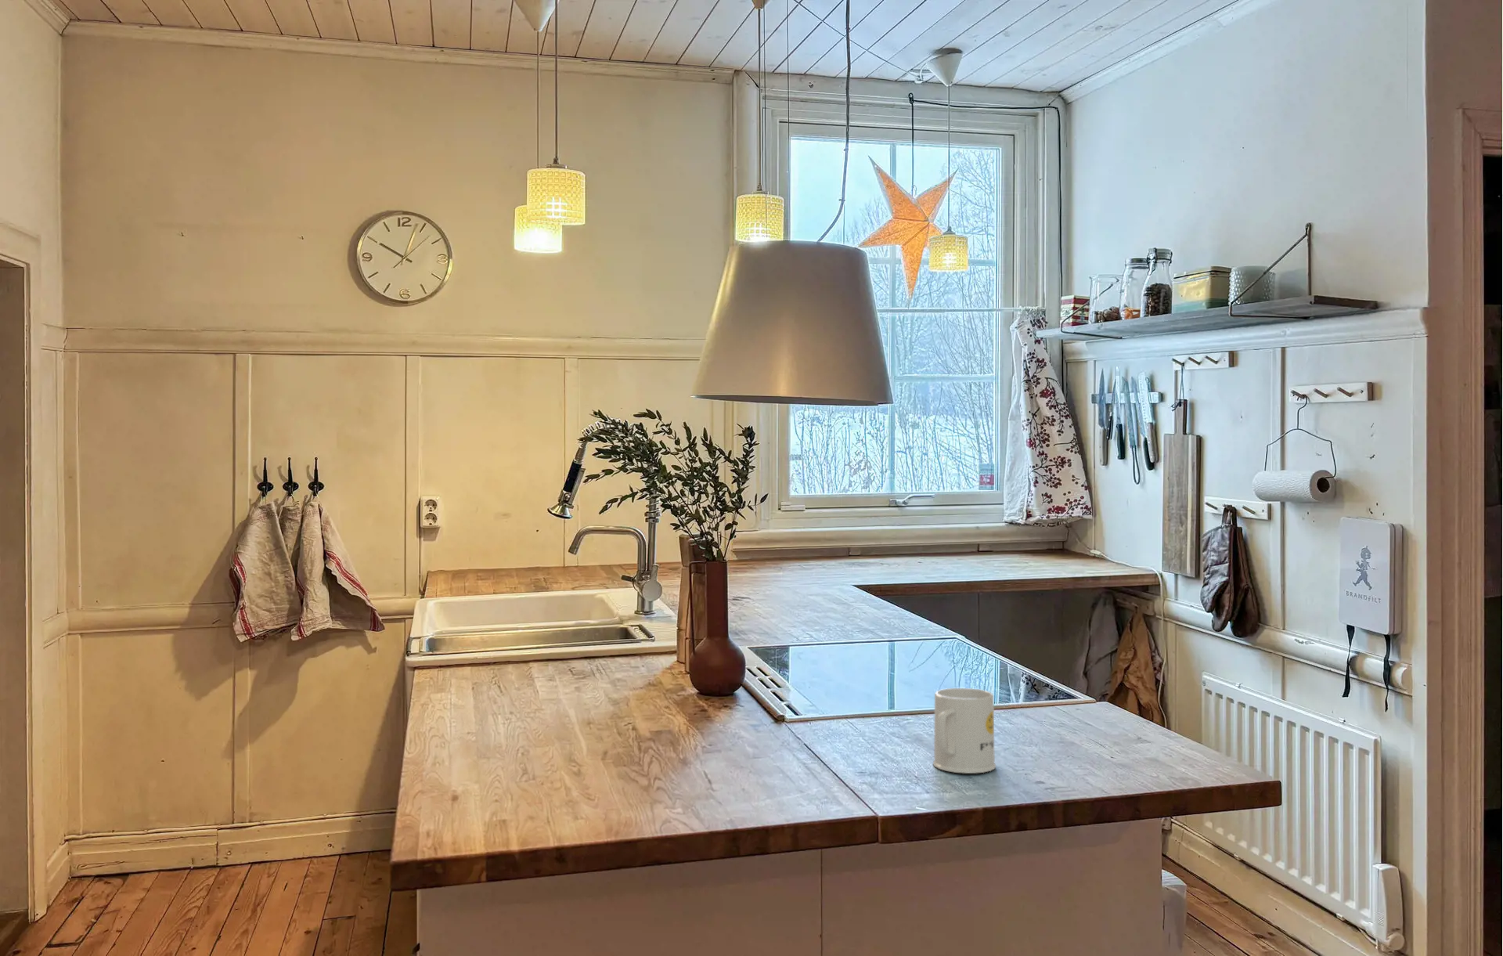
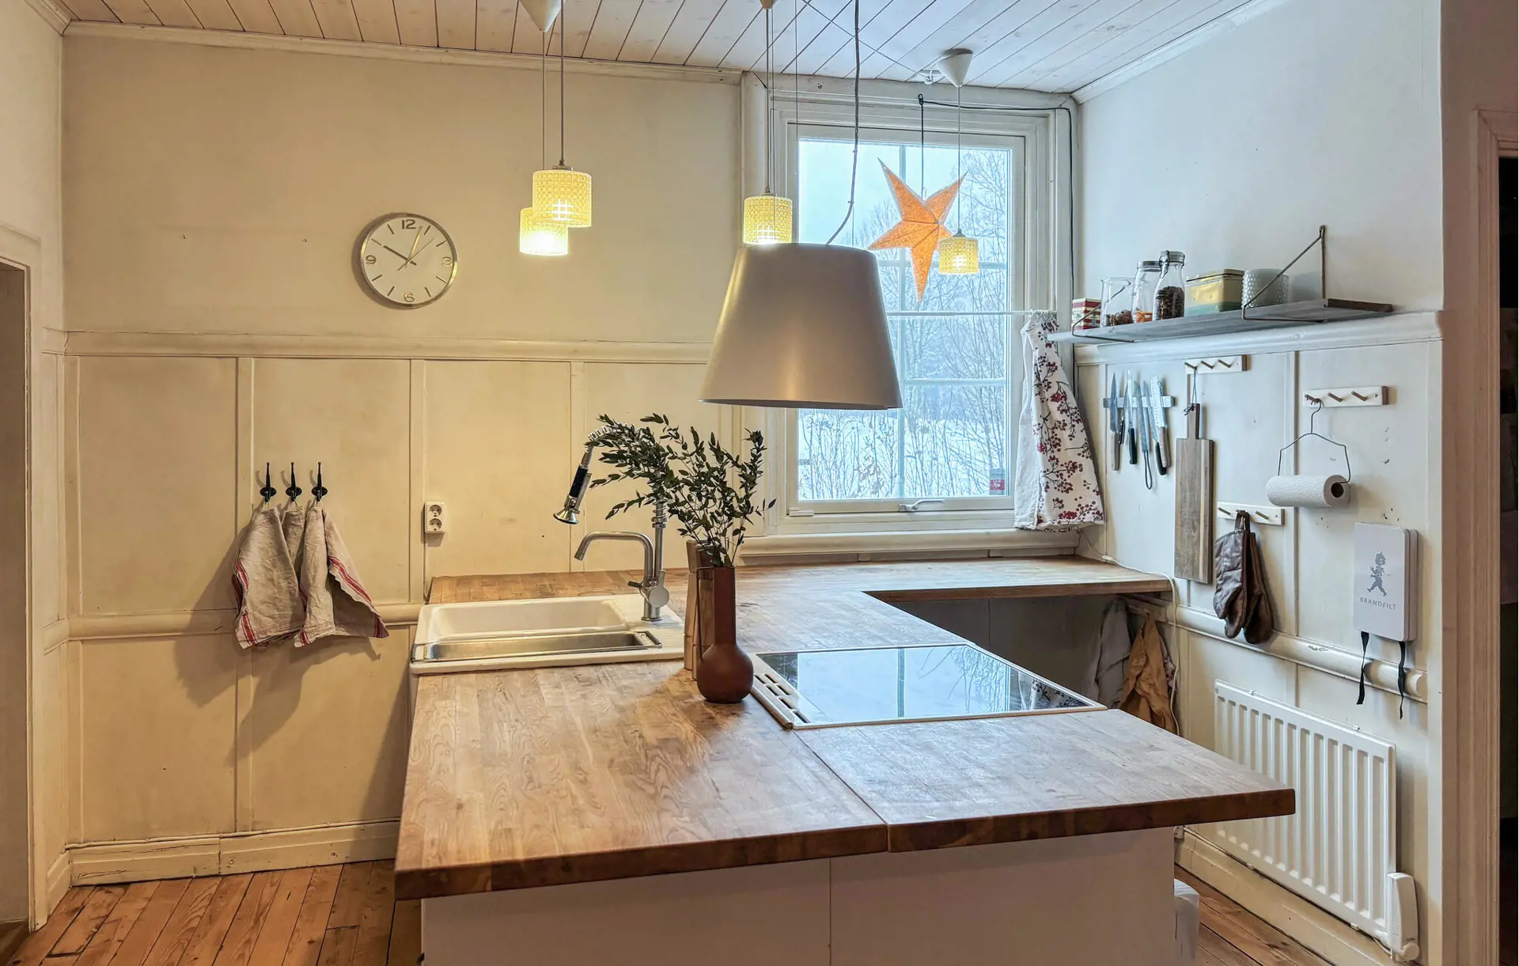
- mug [932,688,997,774]
